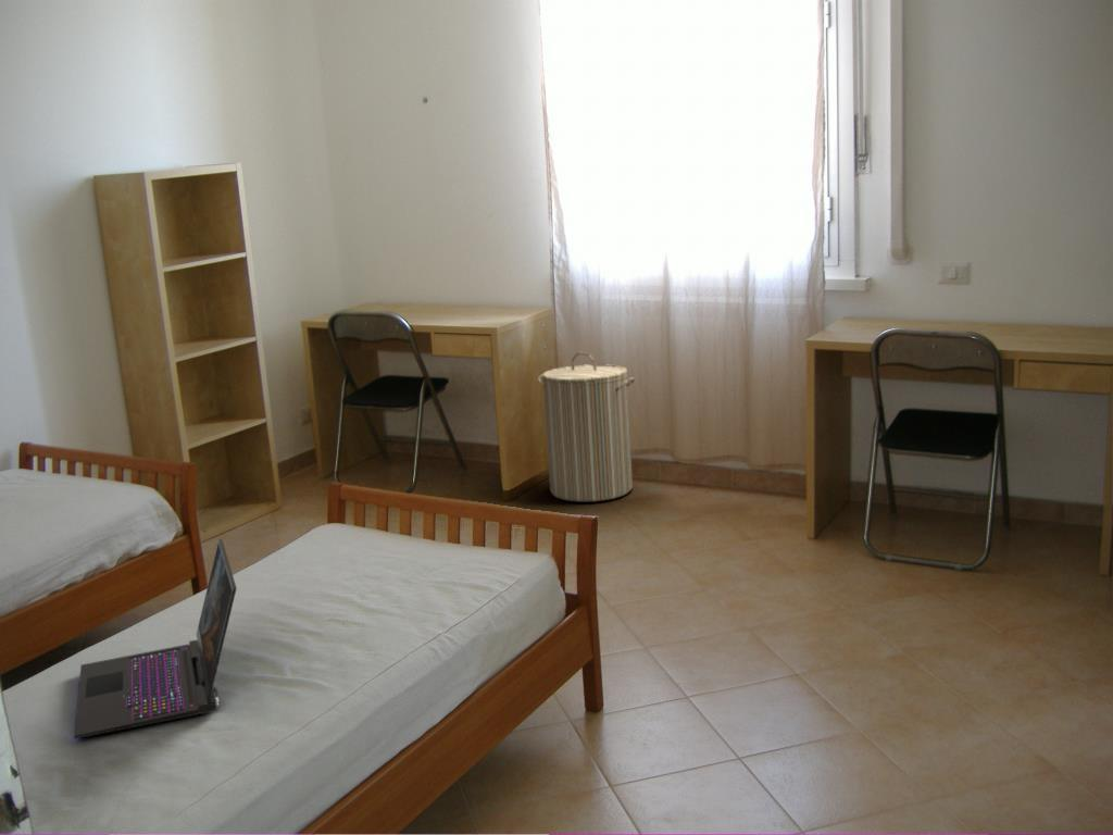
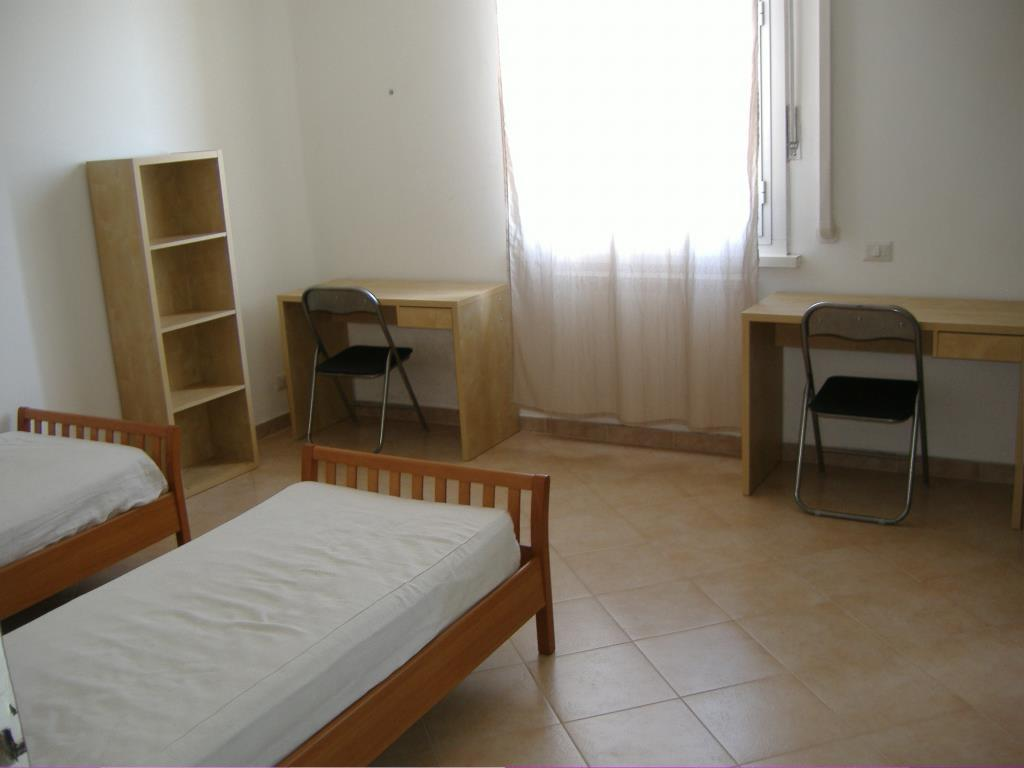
- laptop [73,538,238,739]
- laundry hamper [537,351,636,502]
